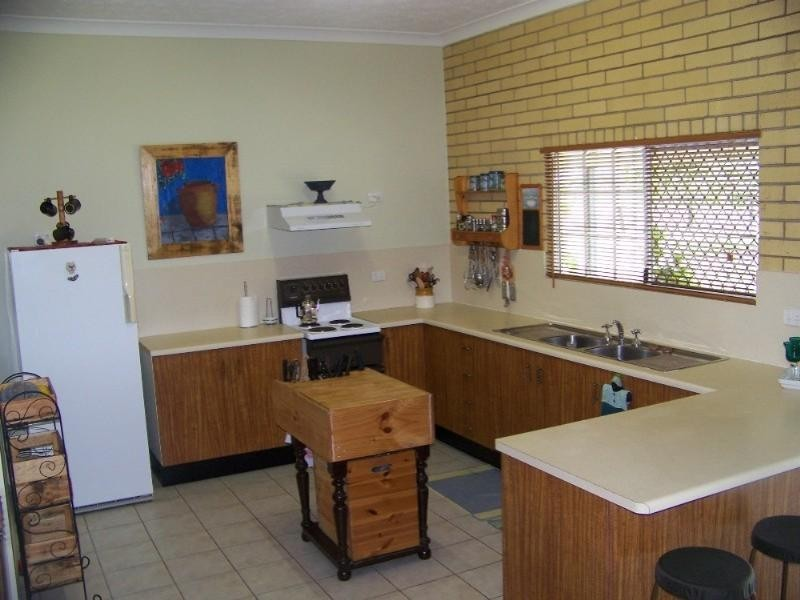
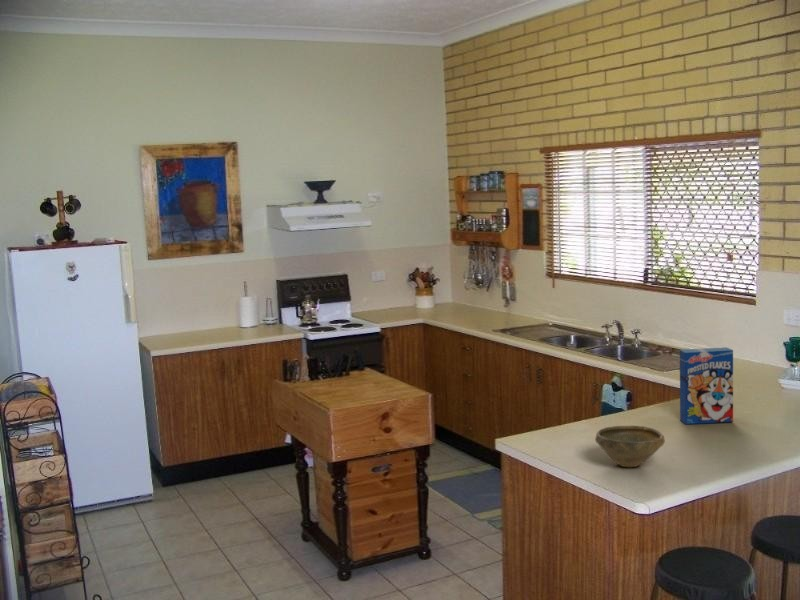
+ bowl [594,425,666,468]
+ cereal box [679,346,734,425]
